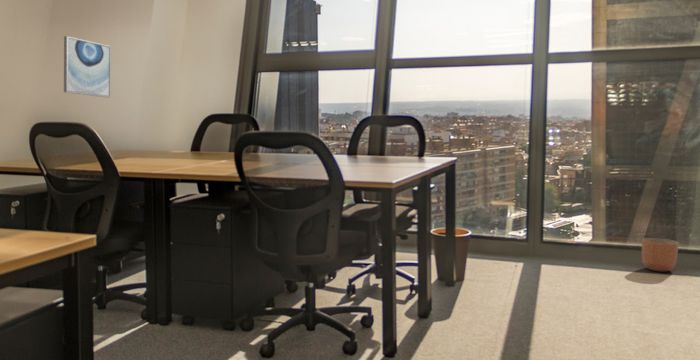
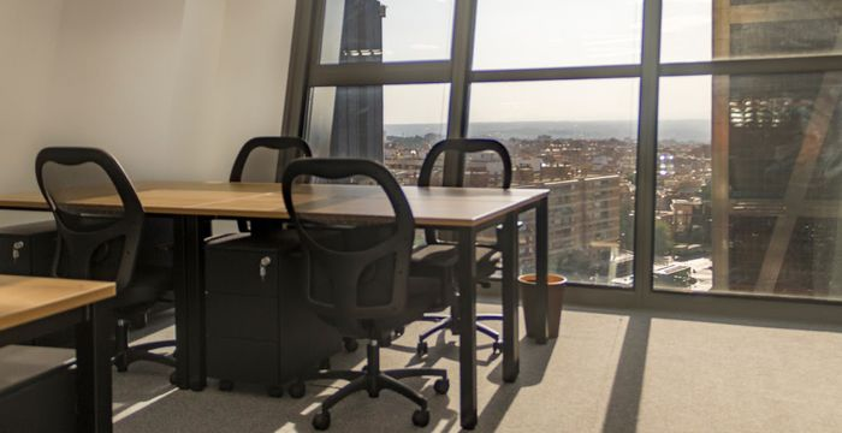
- planter [641,237,679,272]
- wall art [63,35,112,99]
